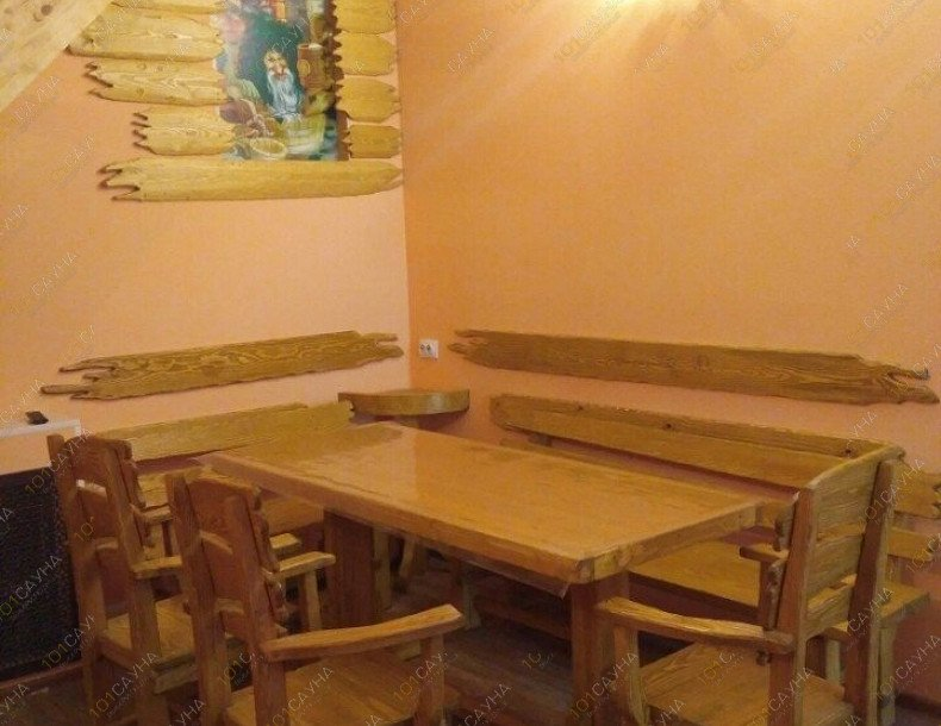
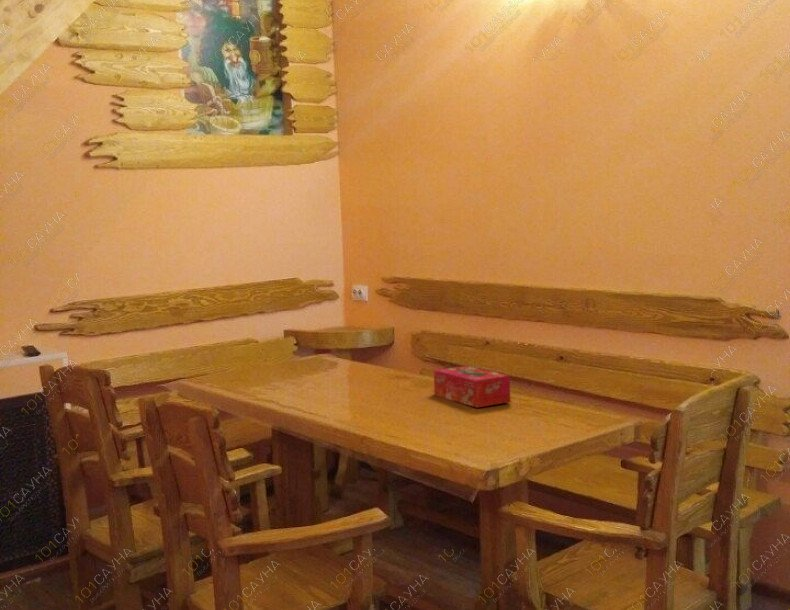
+ tissue box [433,365,511,409]
